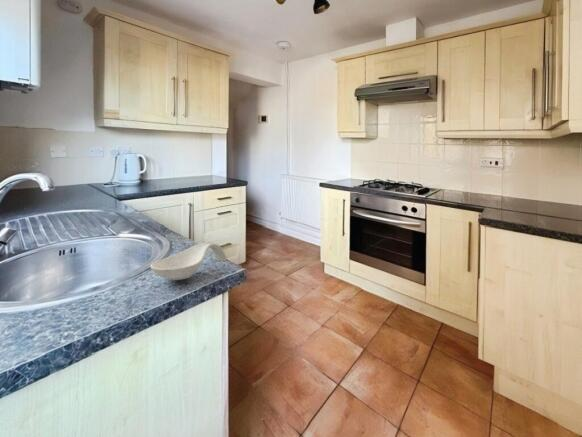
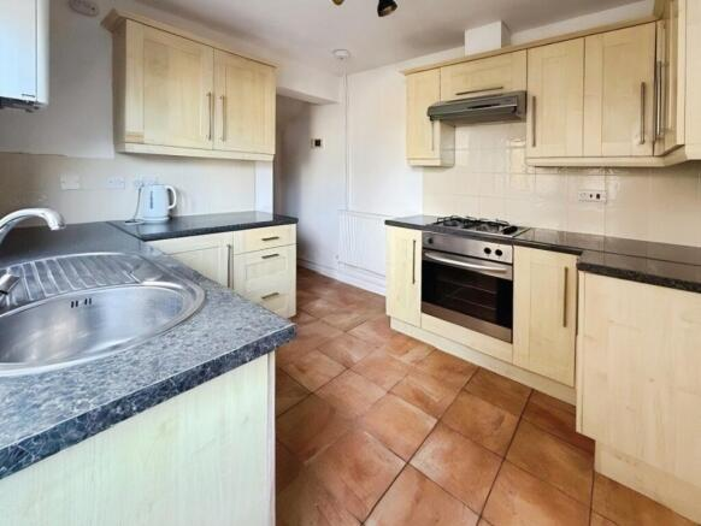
- spoon rest [149,242,228,281]
